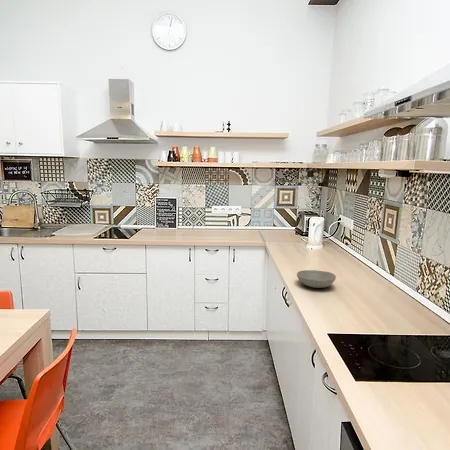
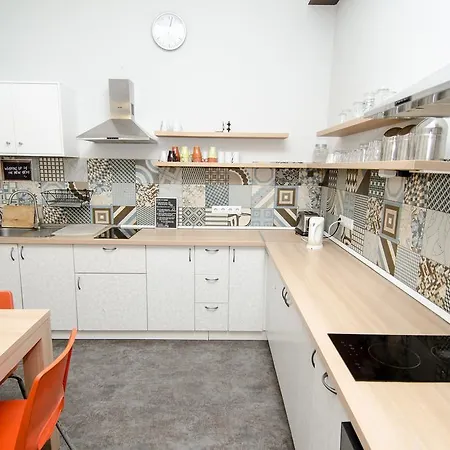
- bowl [296,269,337,289]
